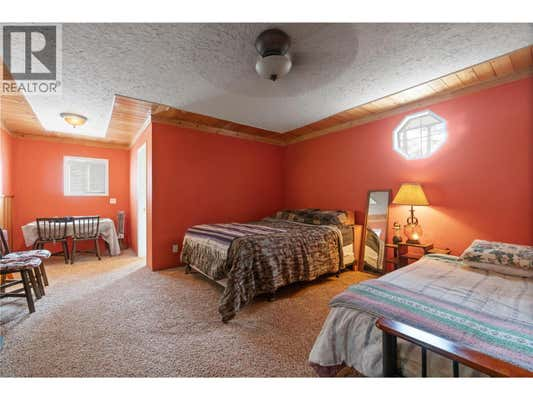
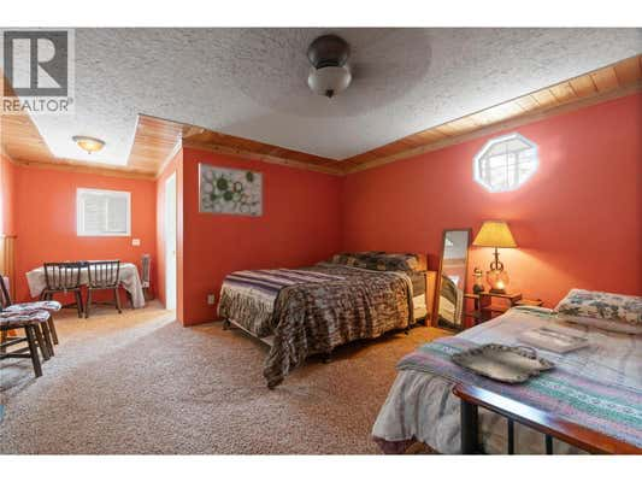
+ book [514,327,590,354]
+ wall art [198,161,264,217]
+ serving tray [448,342,555,384]
